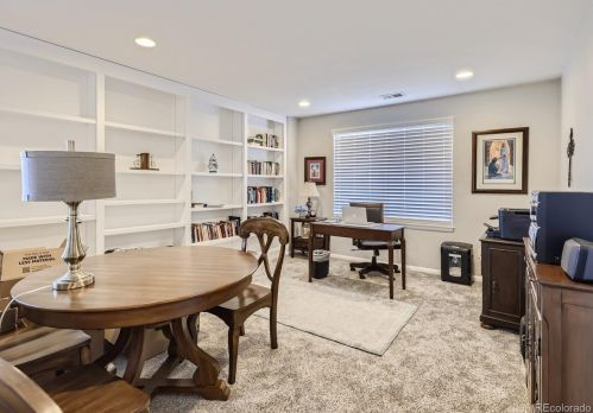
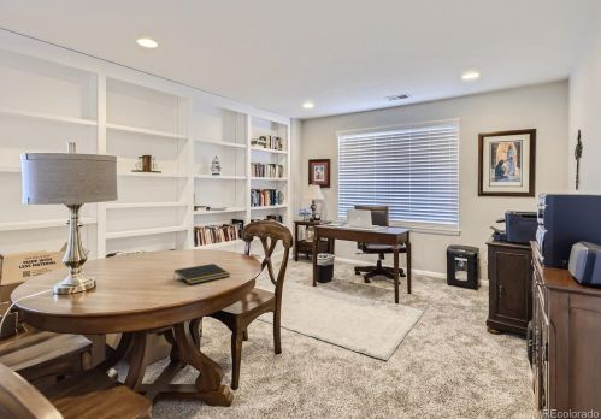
+ notepad [172,262,231,285]
